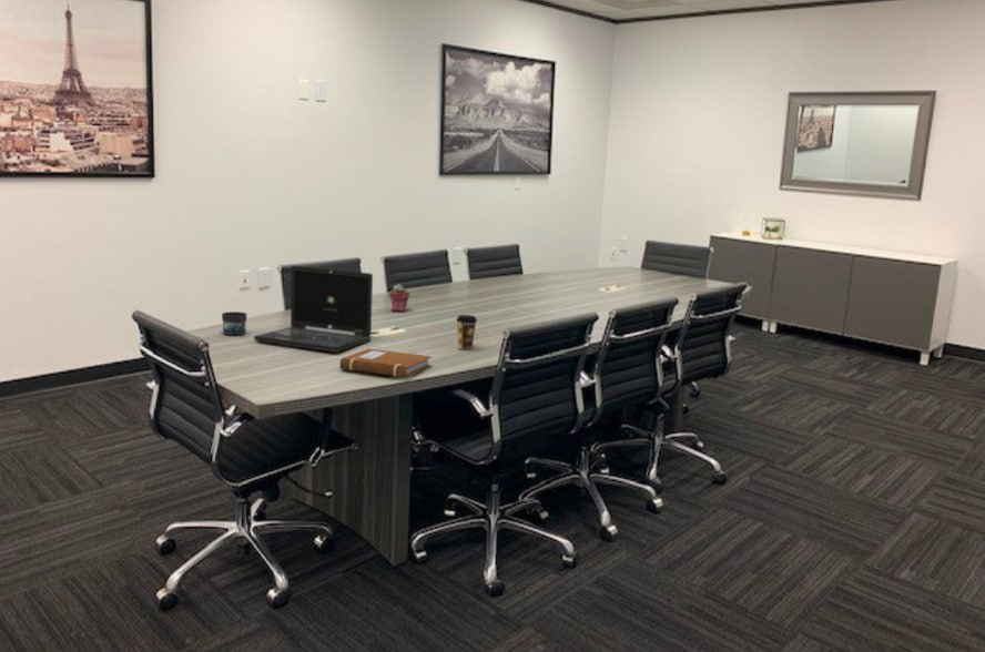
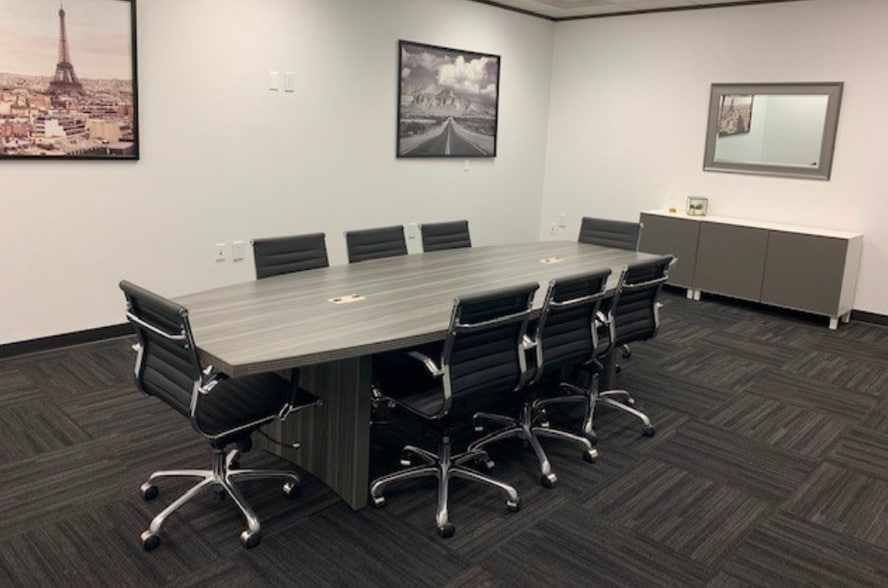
- potted succulent [388,283,410,313]
- notebook [338,347,433,378]
- laptop [253,265,374,354]
- coffee cup [455,314,478,350]
- mug [221,310,247,336]
